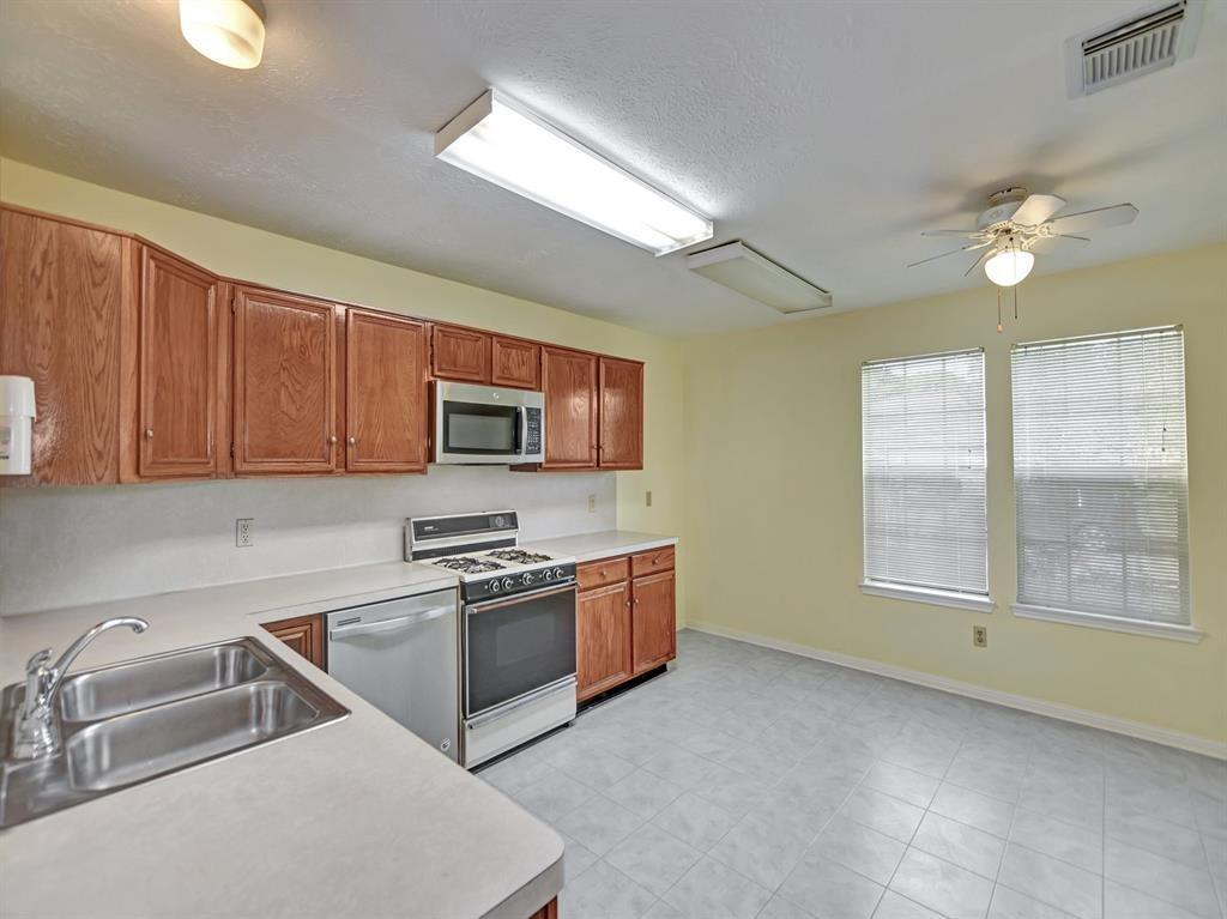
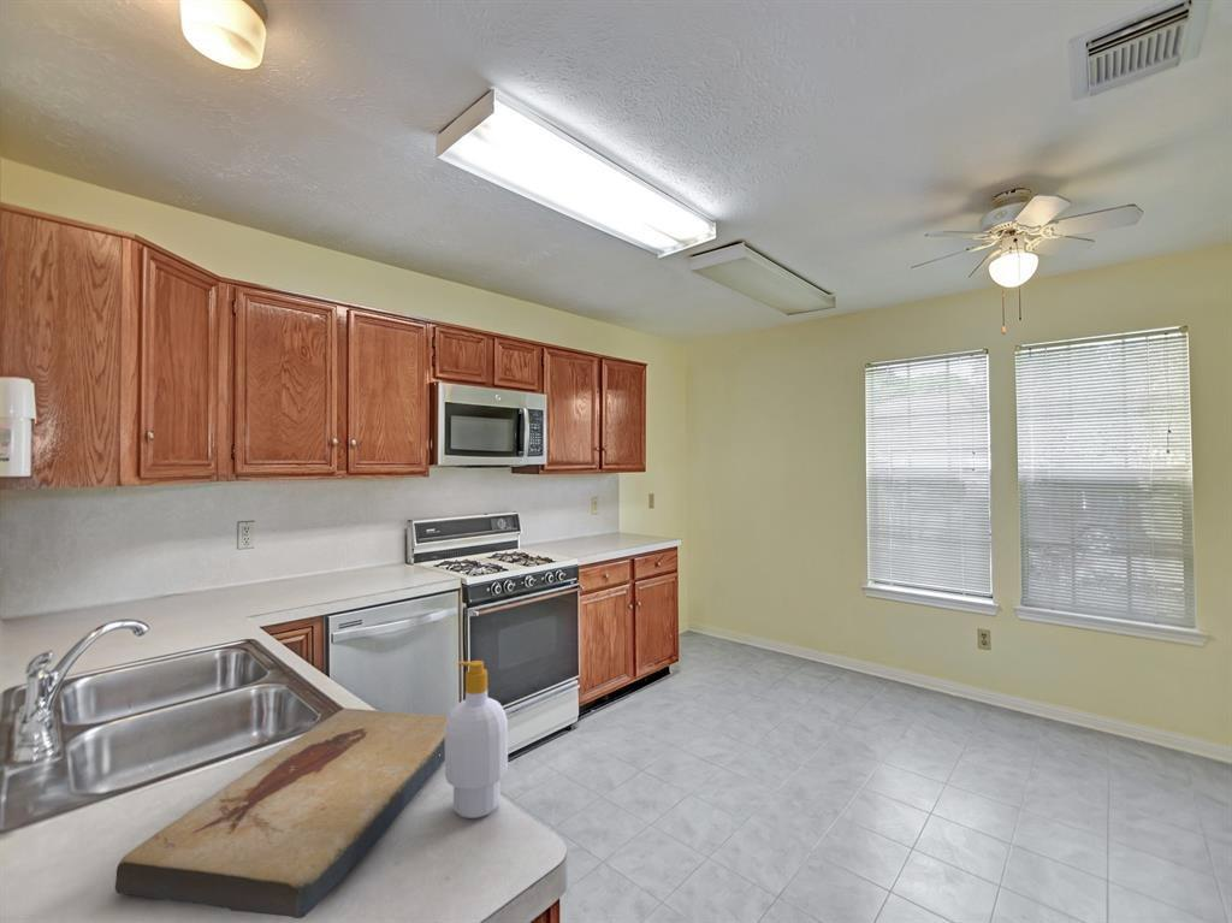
+ fish fossil [114,708,449,919]
+ soap bottle [444,659,509,820]
